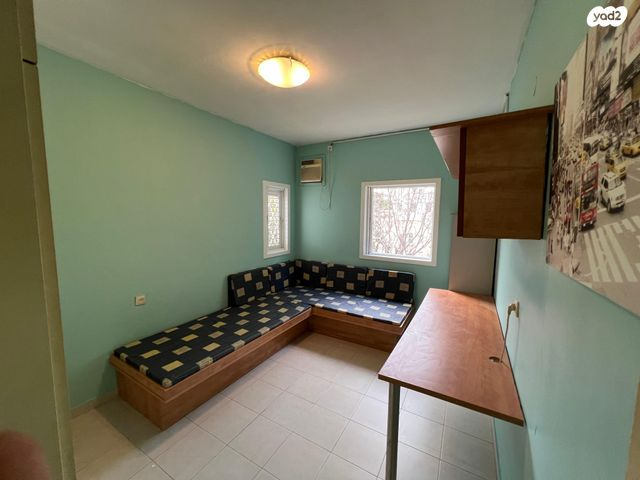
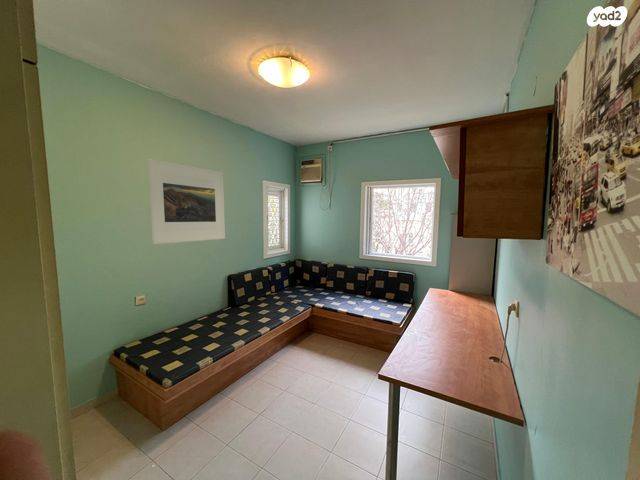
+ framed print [147,158,226,245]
